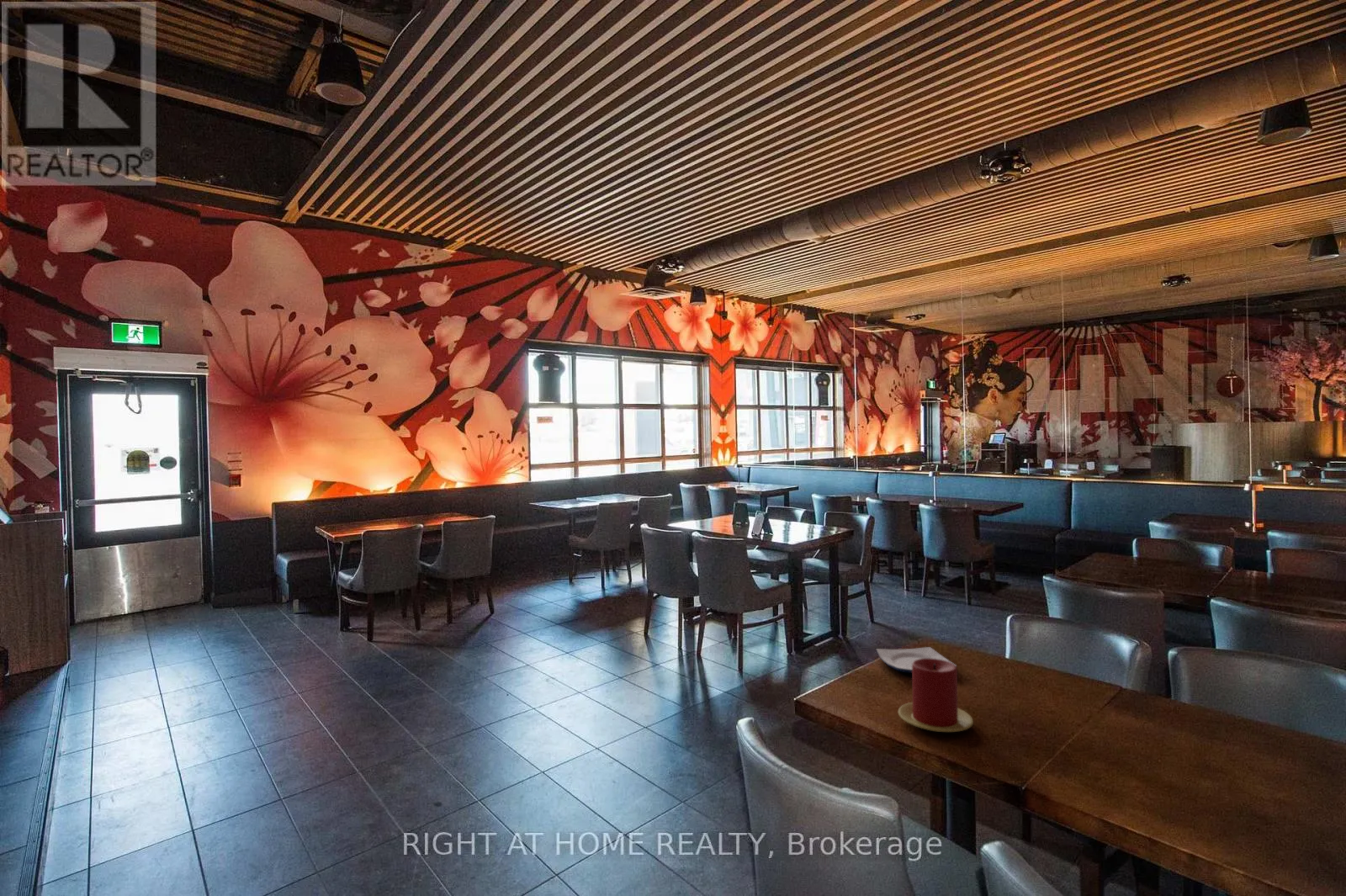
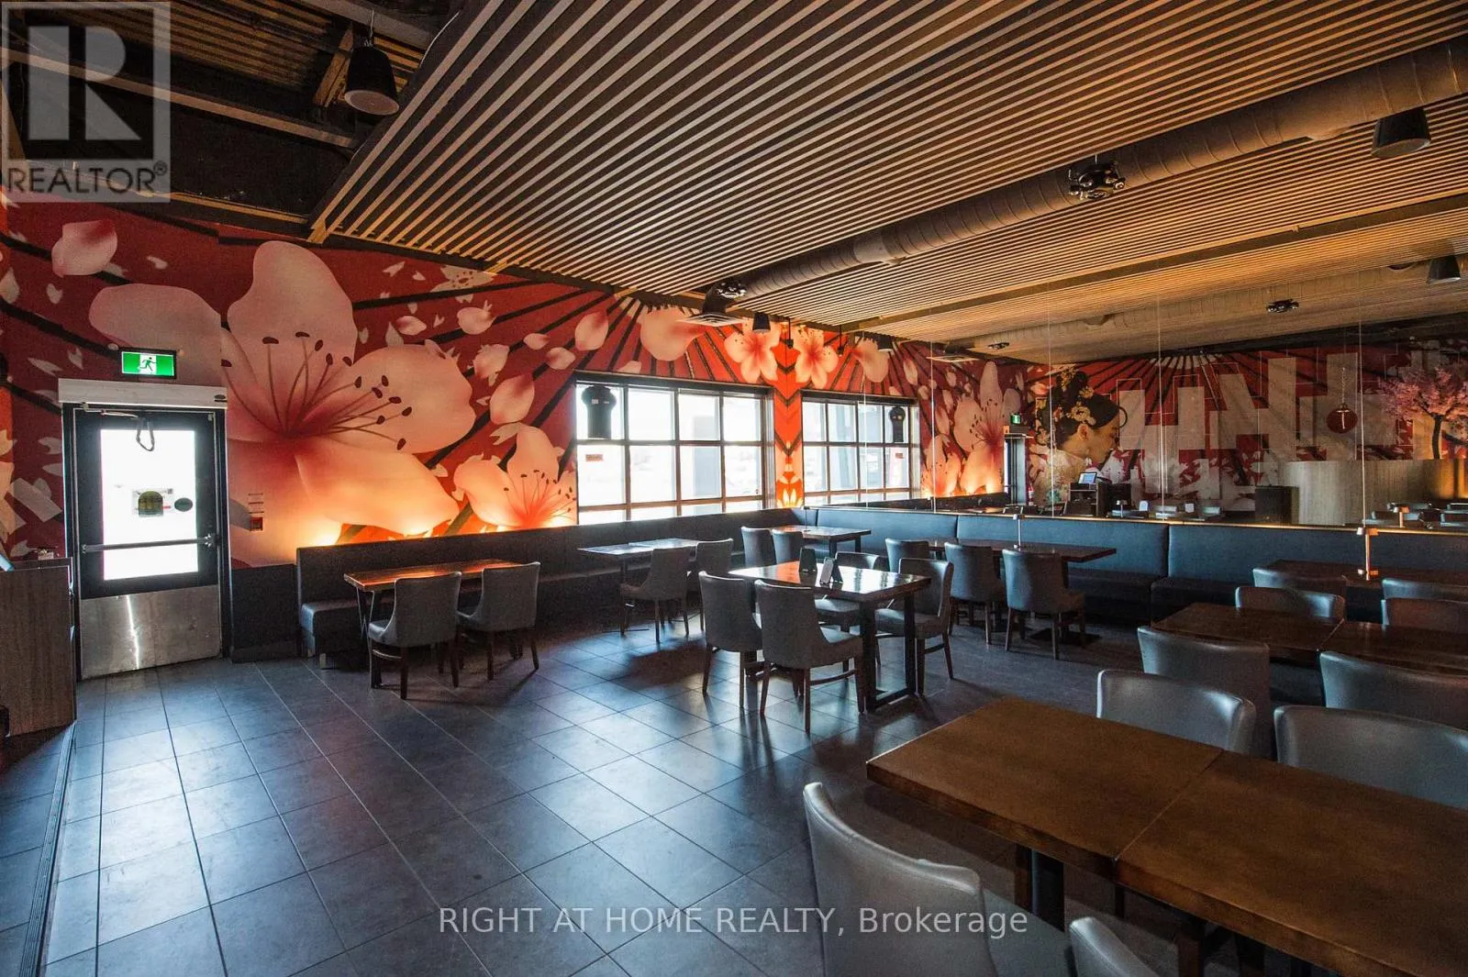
- plate [875,646,957,674]
- candle [898,659,974,733]
